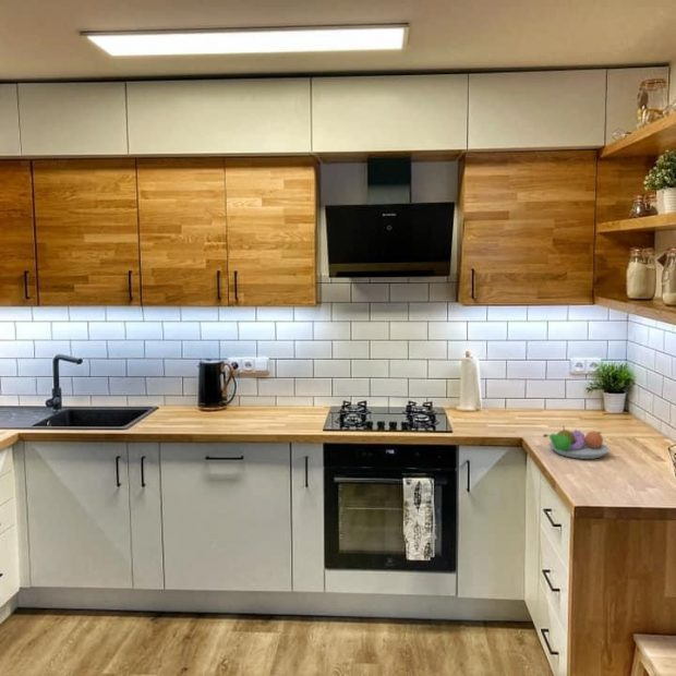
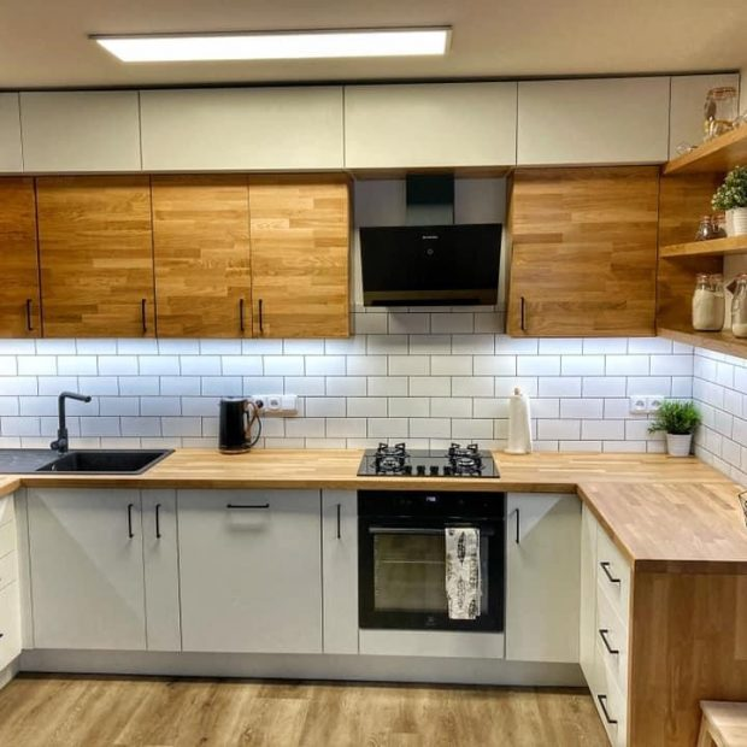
- fruit bowl [542,424,612,460]
